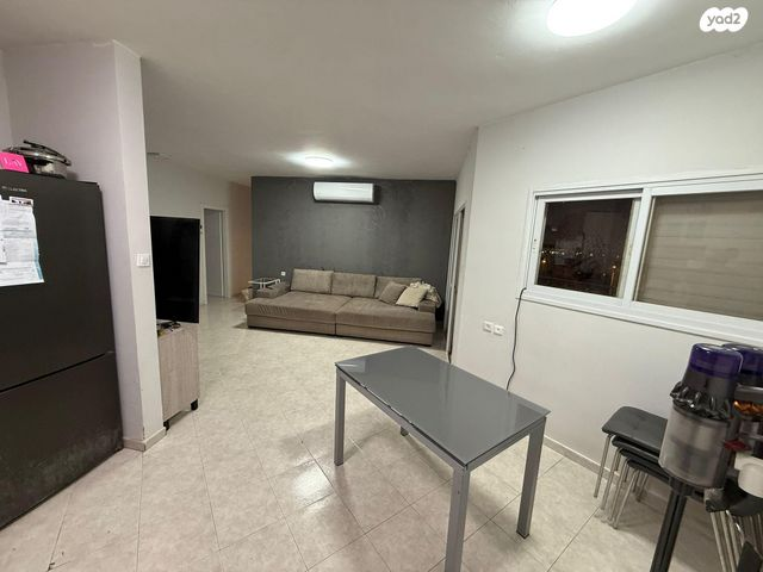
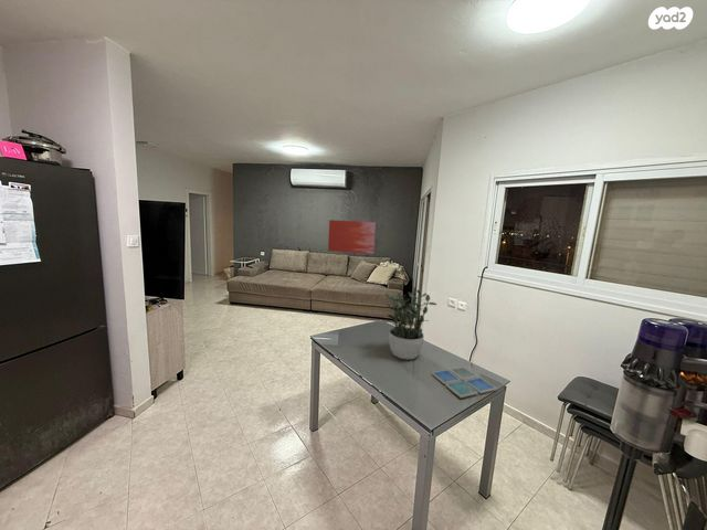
+ drink coaster [431,365,497,399]
+ potted plant [383,289,439,360]
+ wall art [327,219,377,255]
